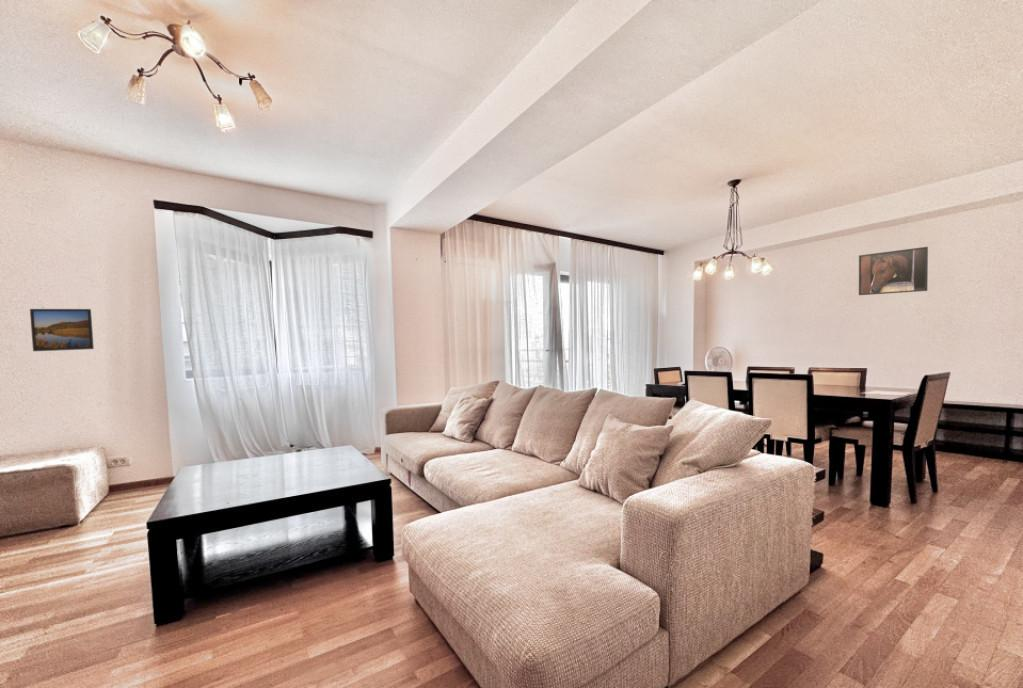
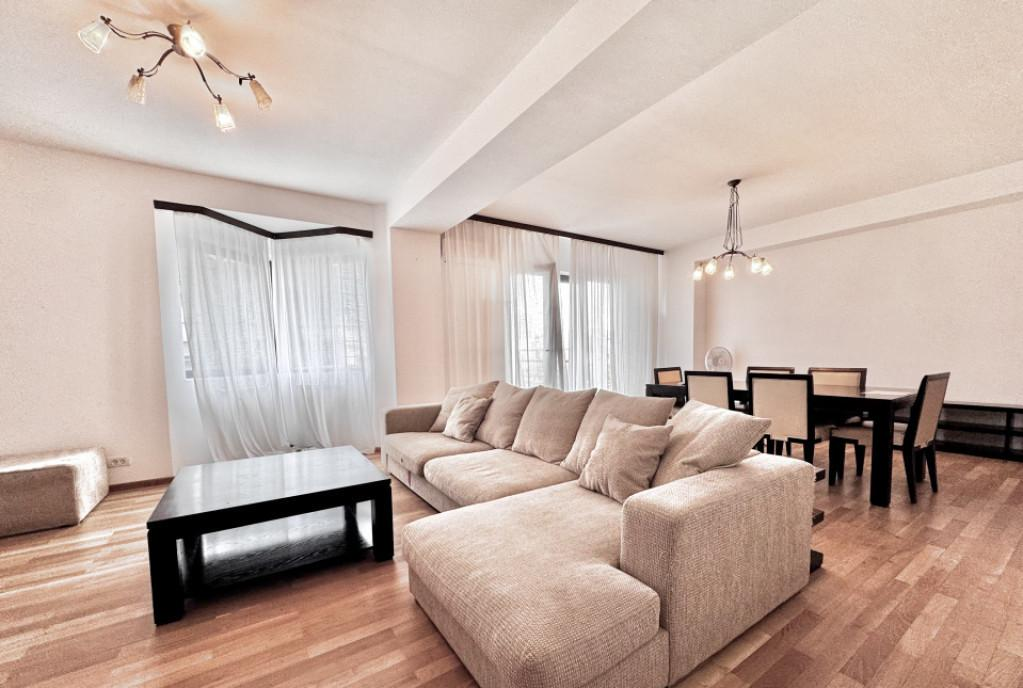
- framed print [858,246,929,296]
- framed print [29,308,95,352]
